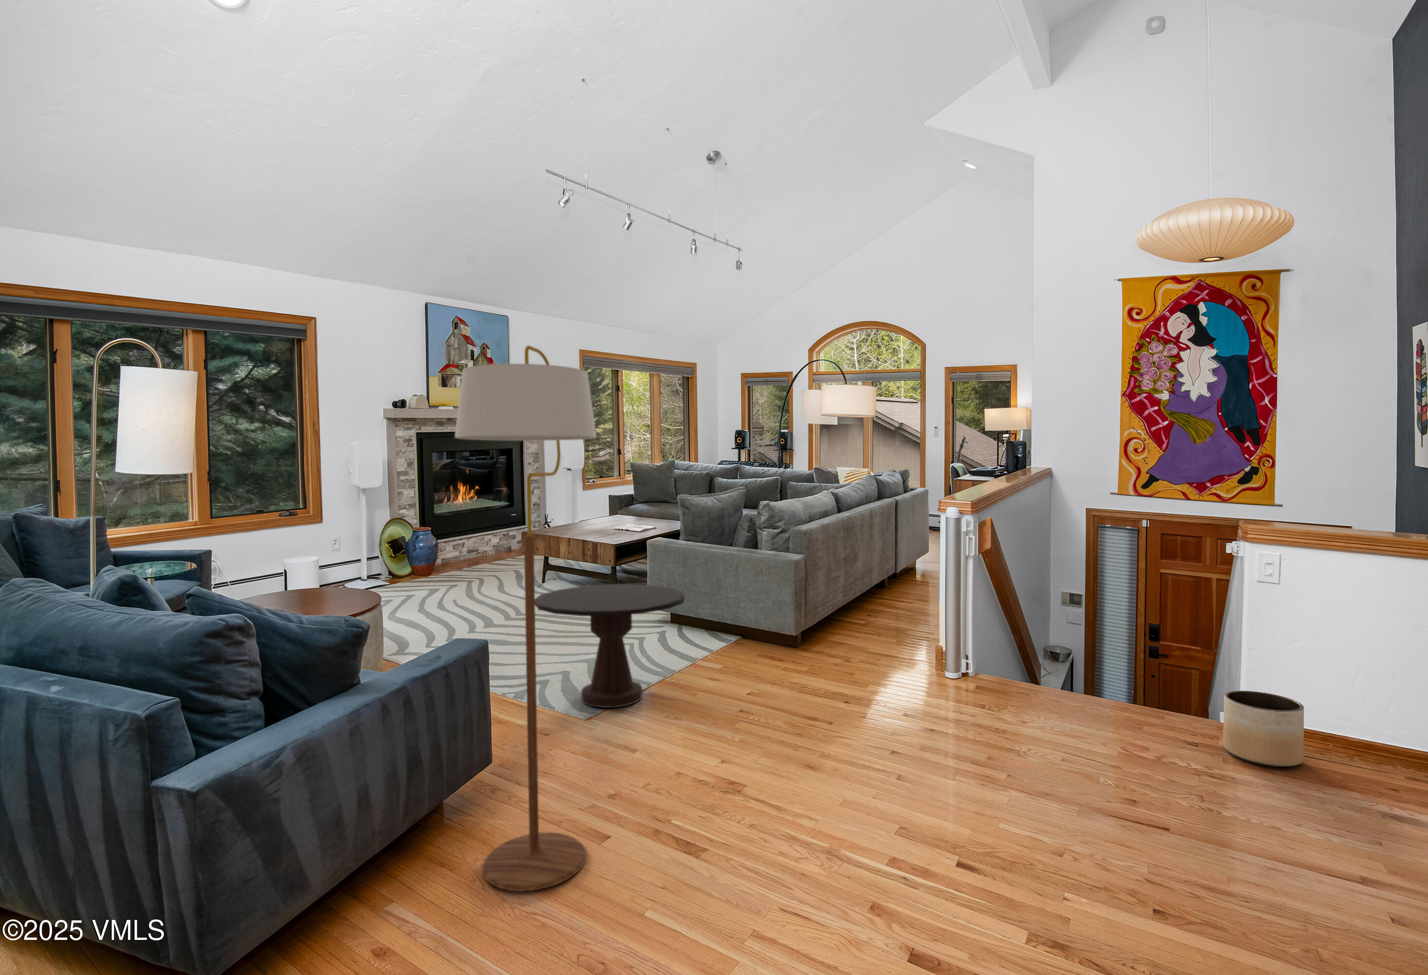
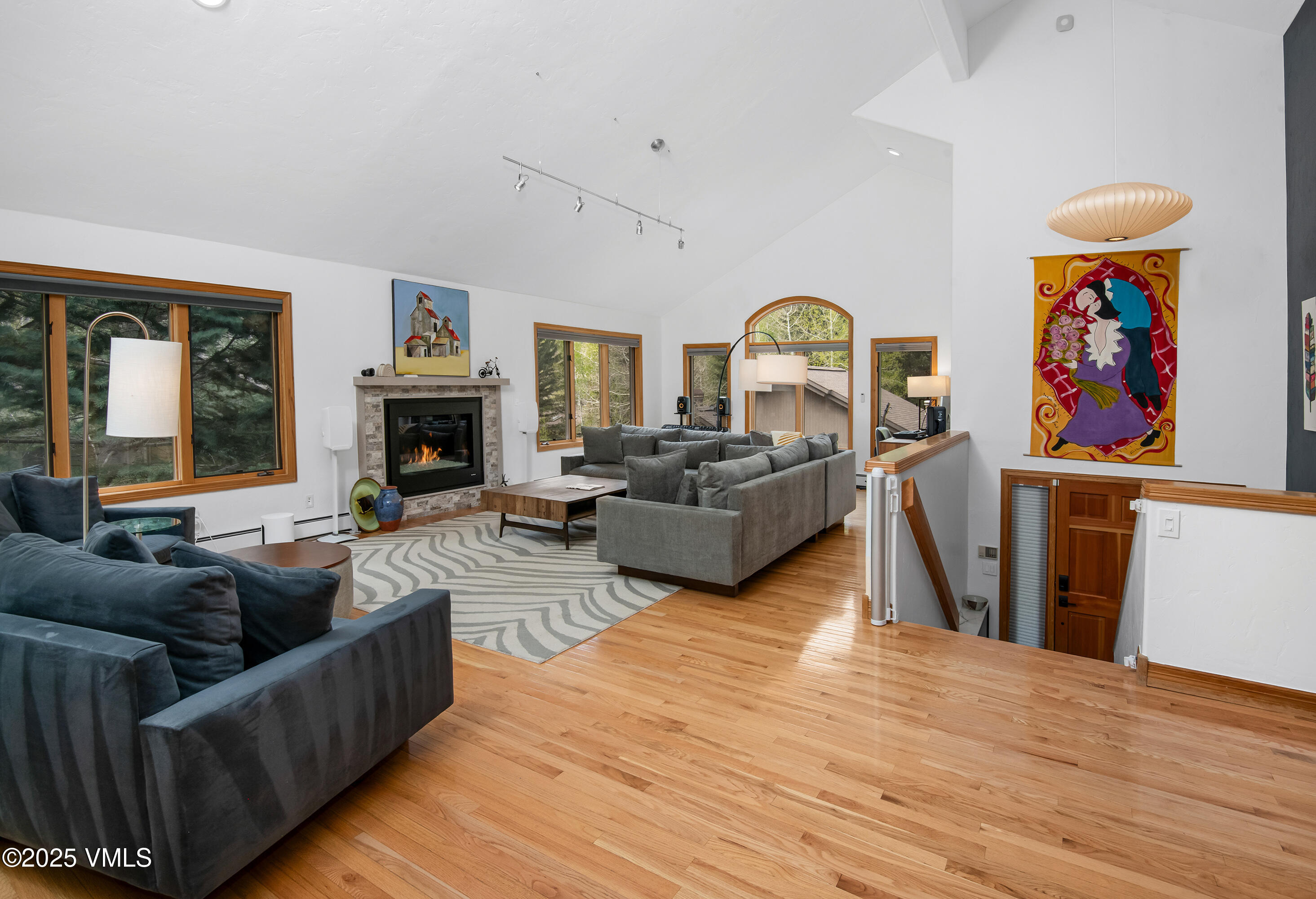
- side table [535,583,686,708]
- planter [1223,690,1304,768]
- floor lamp [455,345,597,891]
